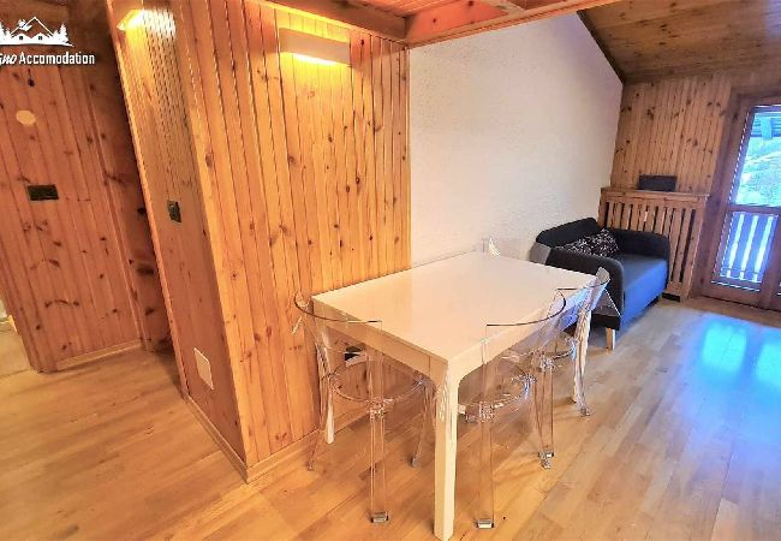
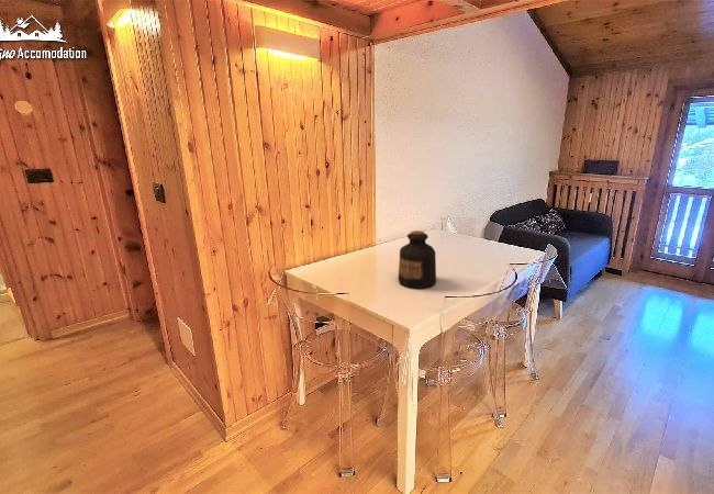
+ bottle [398,229,437,290]
